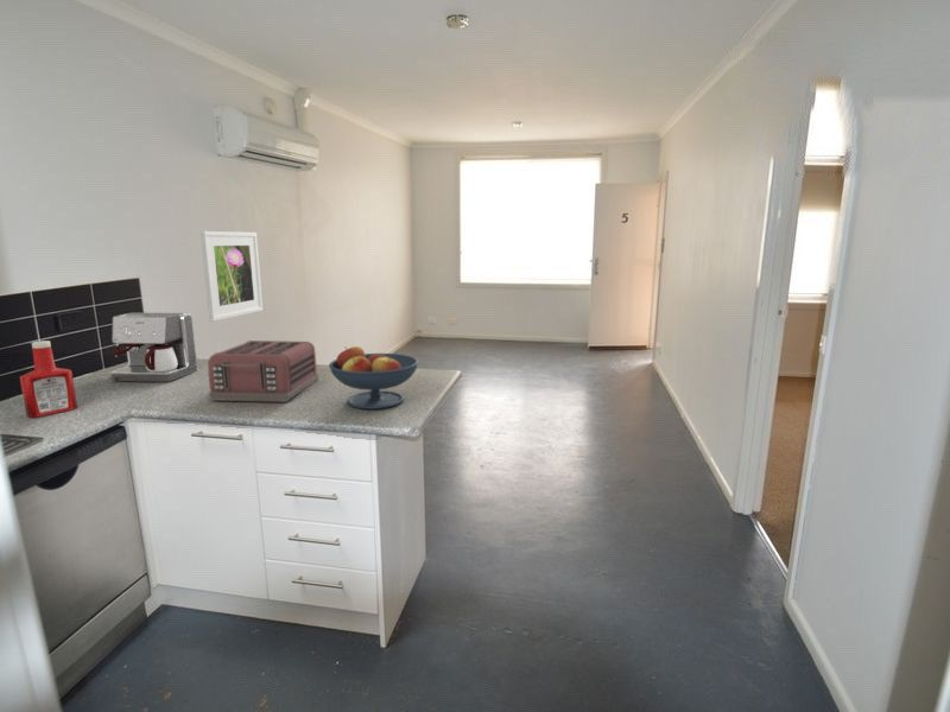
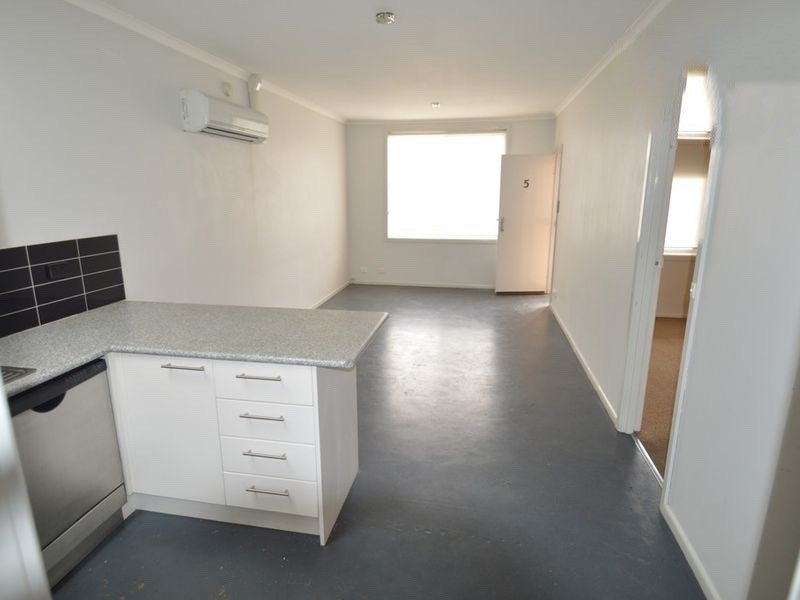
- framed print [200,230,264,323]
- toaster [207,339,319,403]
- fruit bowl [328,345,420,411]
- coffee maker [109,312,198,383]
- soap bottle [19,339,78,419]
